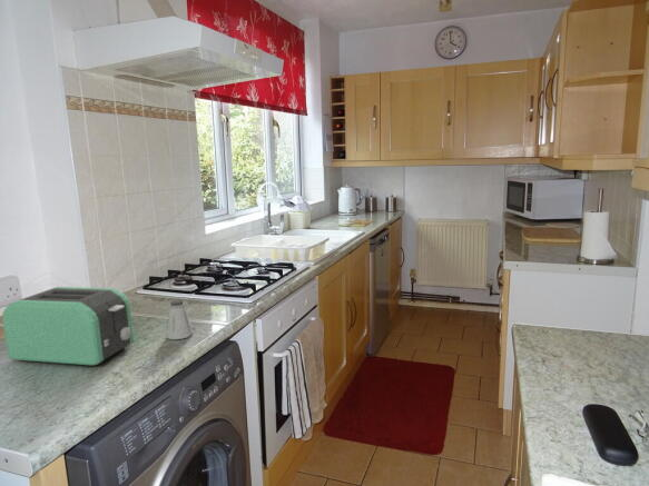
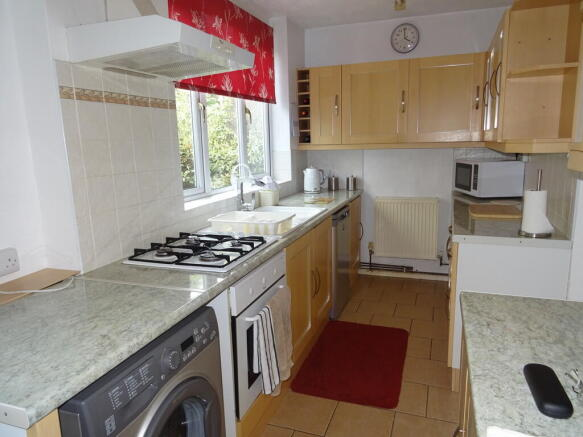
- toaster [1,286,135,367]
- saltshaker [166,299,194,340]
